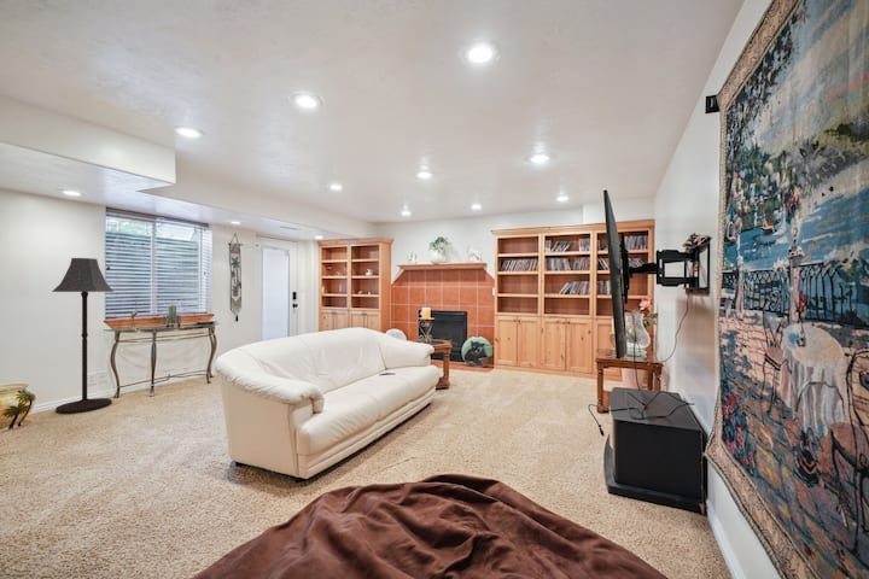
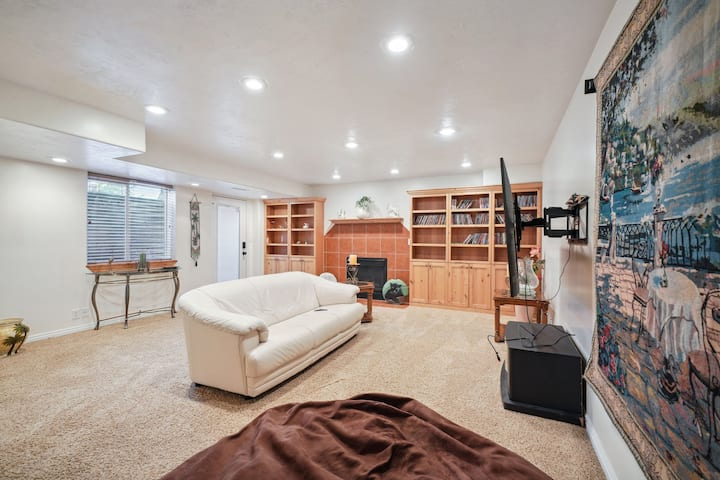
- floor lamp [51,257,115,415]
